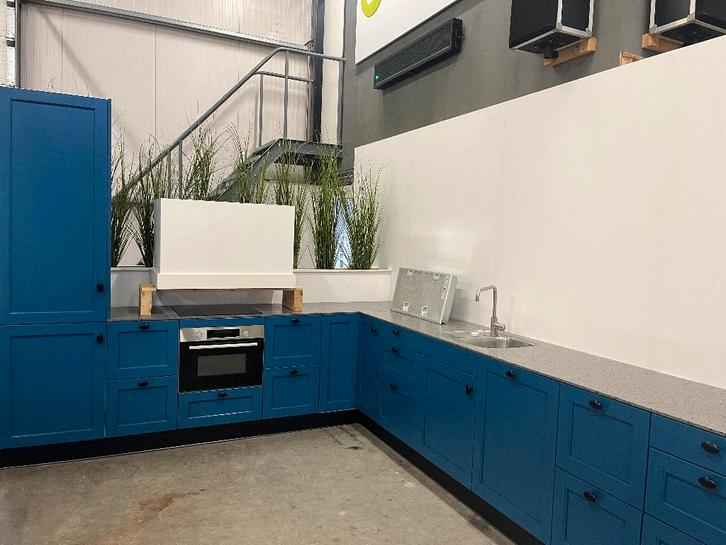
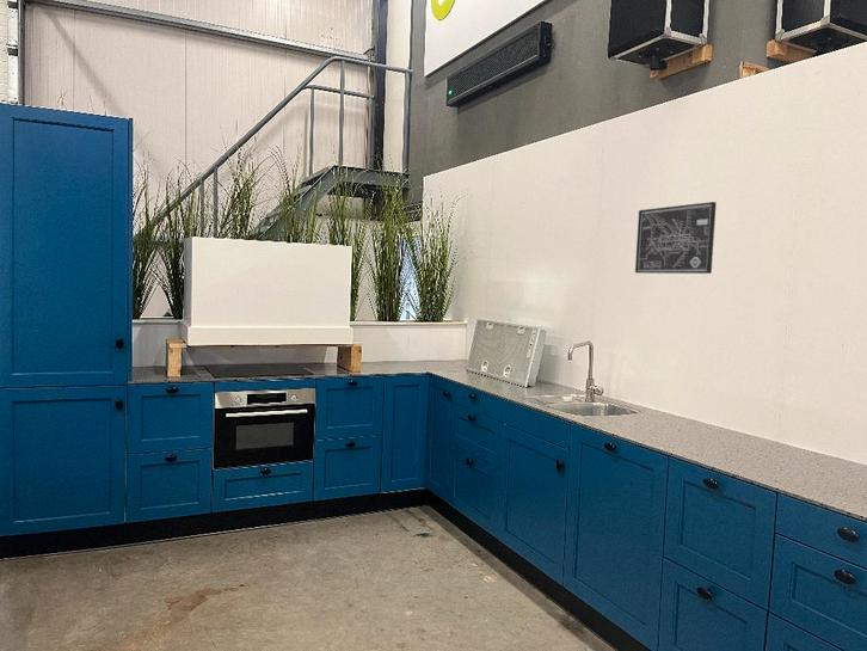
+ wall art [634,201,718,275]
